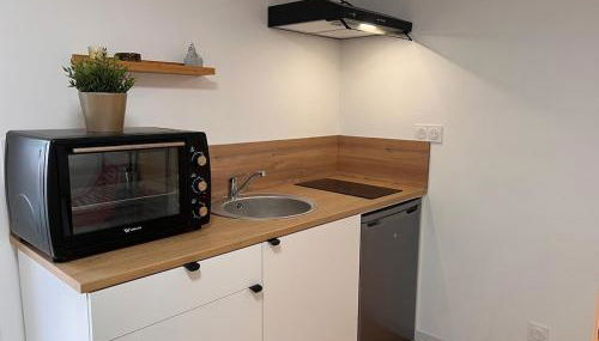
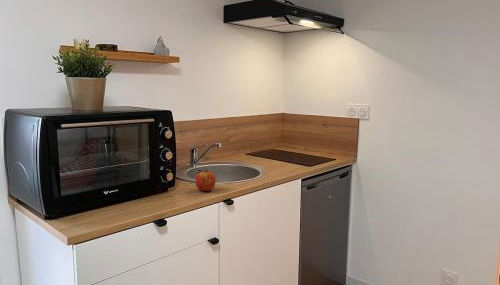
+ apple [194,169,217,192]
